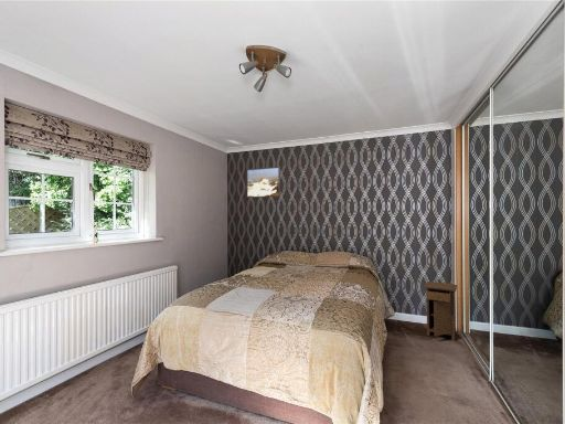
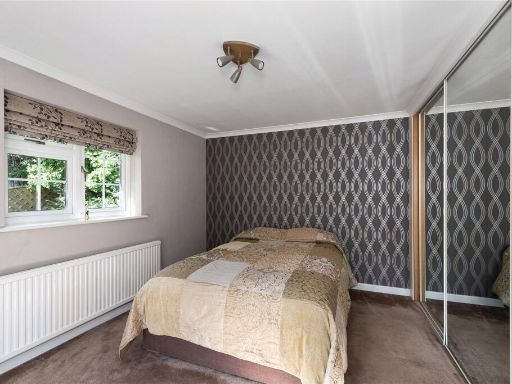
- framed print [245,166,281,199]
- nightstand [423,280,458,341]
